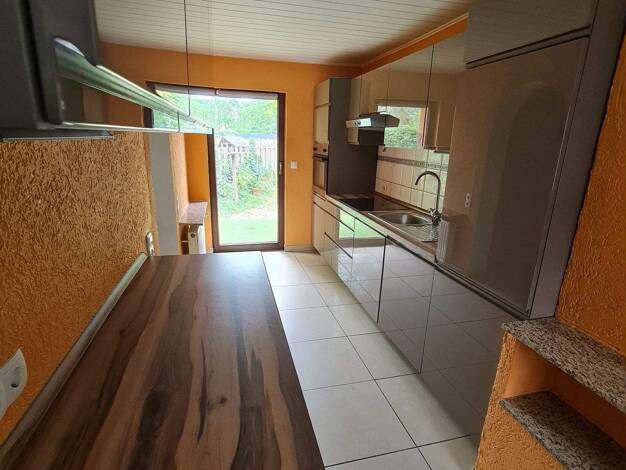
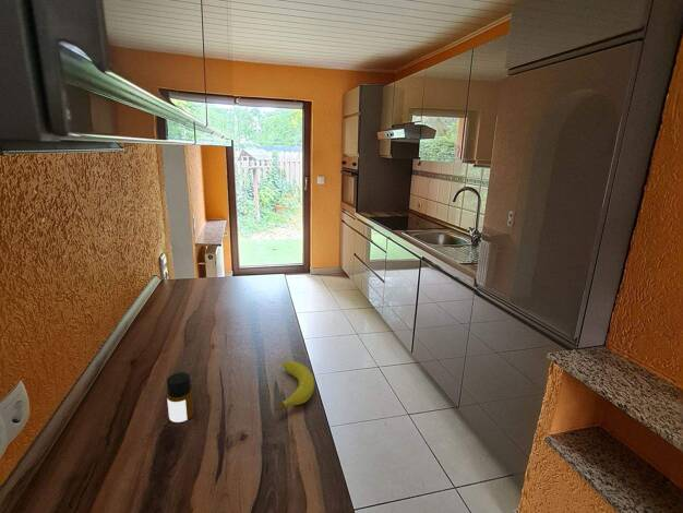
+ fruit [274,360,315,411]
+ bottle [166,371,194,423]
